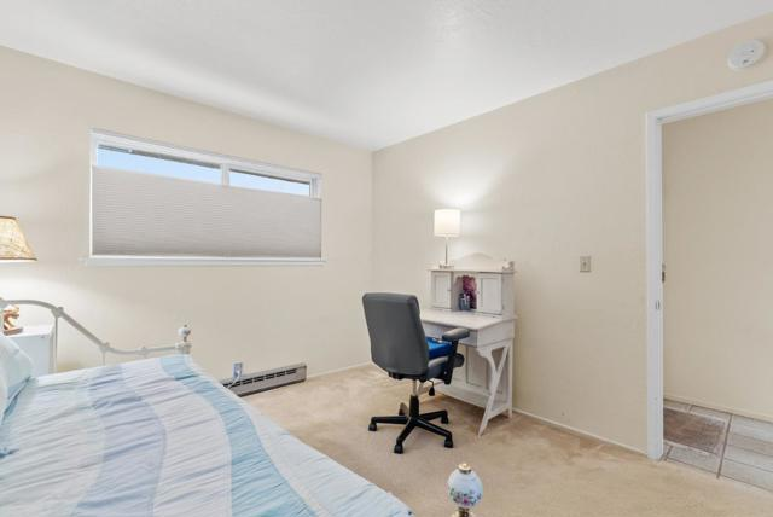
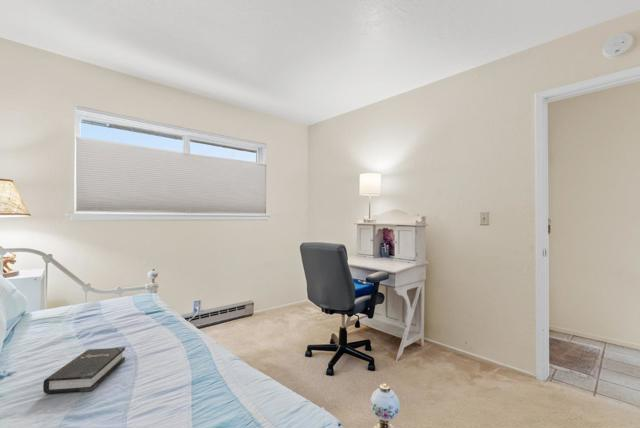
+ hardback book [42,346,126,394]
